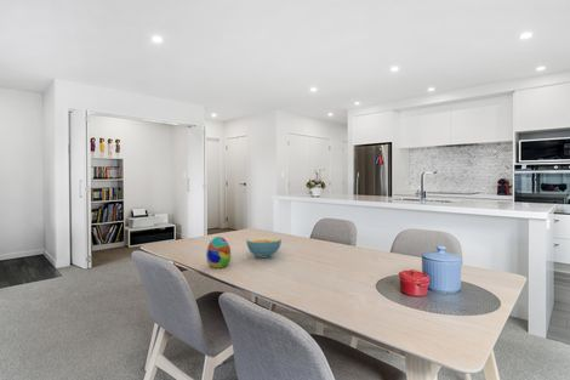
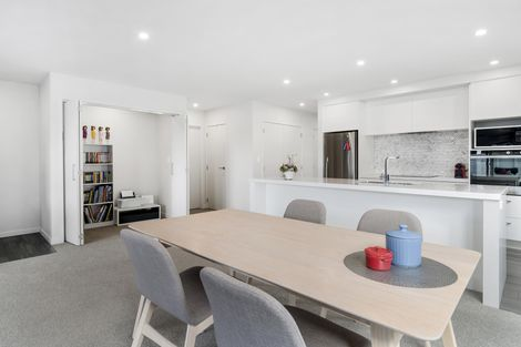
- decorative egg [205,236,232,270]
- cereal bowl [245,236,283,259]
